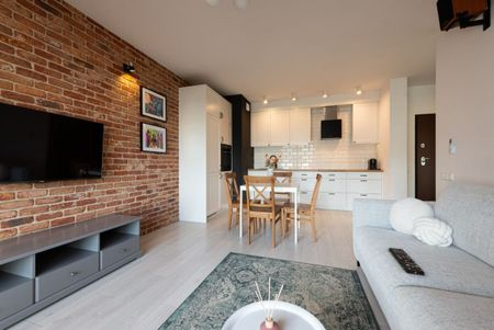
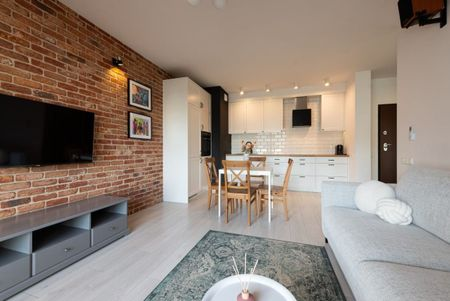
- remote control [388,247,426,276]
